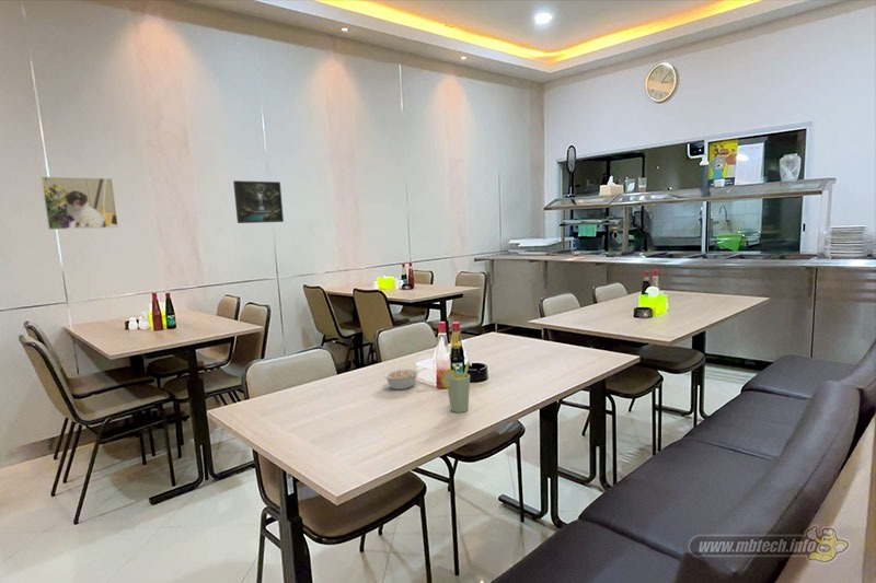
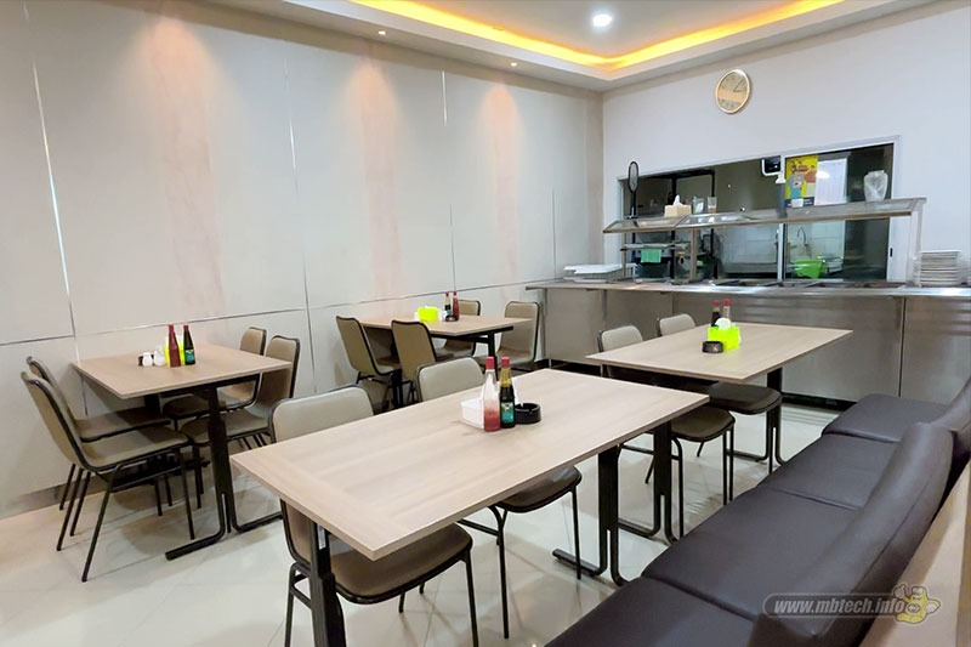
- cup [439,361,471,413]
- legume [382,366,428,390]
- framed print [39,176,119,231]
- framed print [232,179,285,224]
